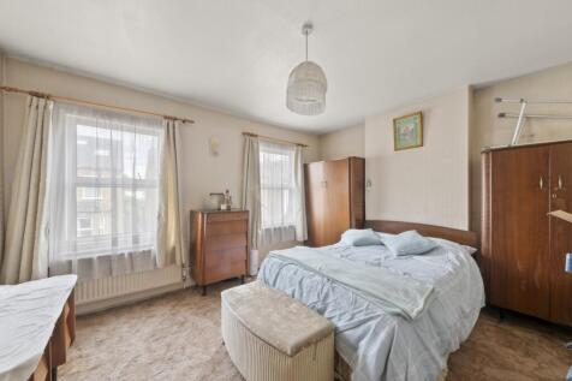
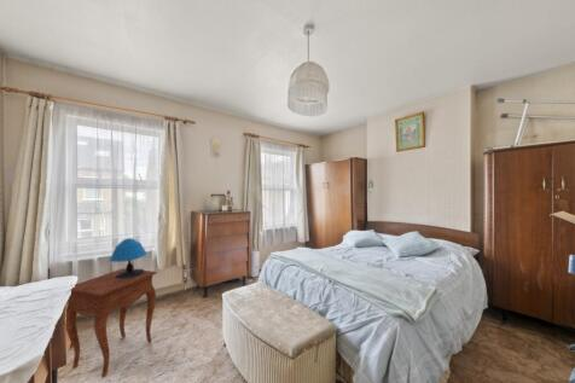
+ table lamp [109,237,149,279]
+ side table [65,267,158,378]
